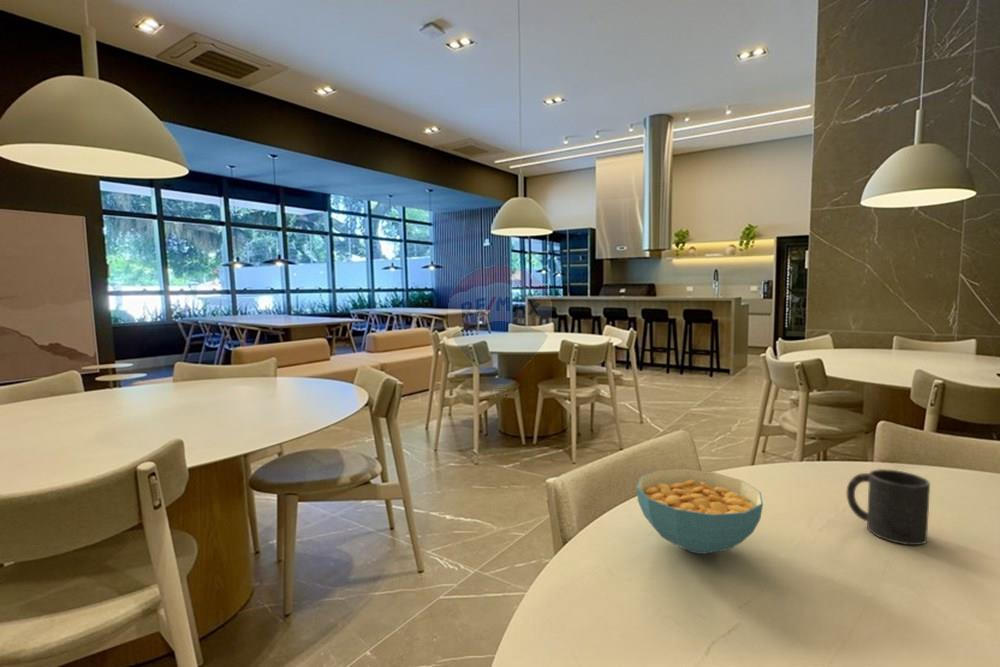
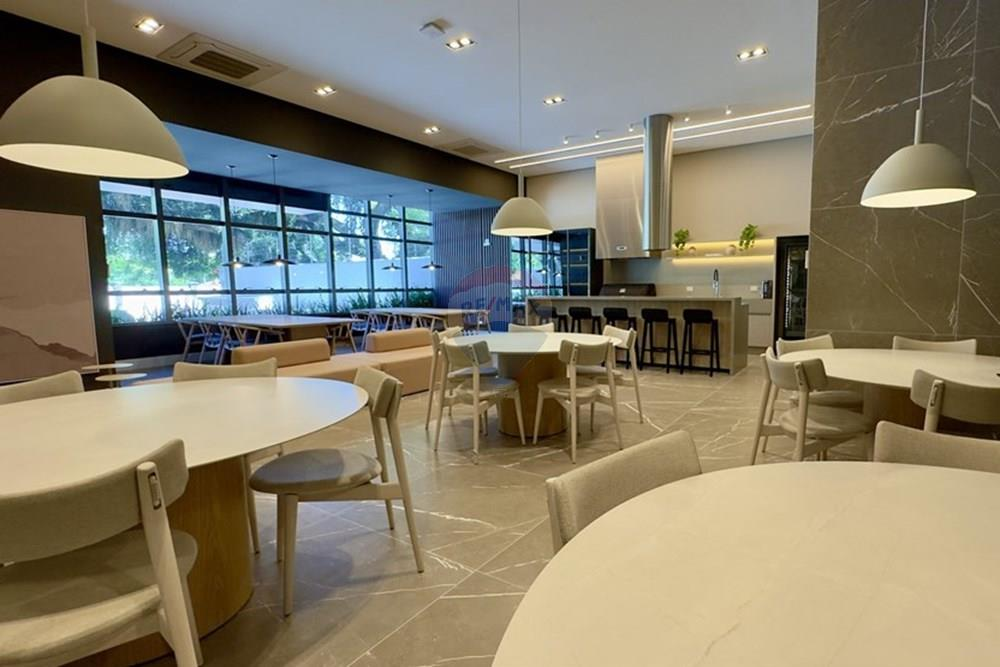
- mug [845,468,931,546]
- cereal bowl [635,468,764,555]
